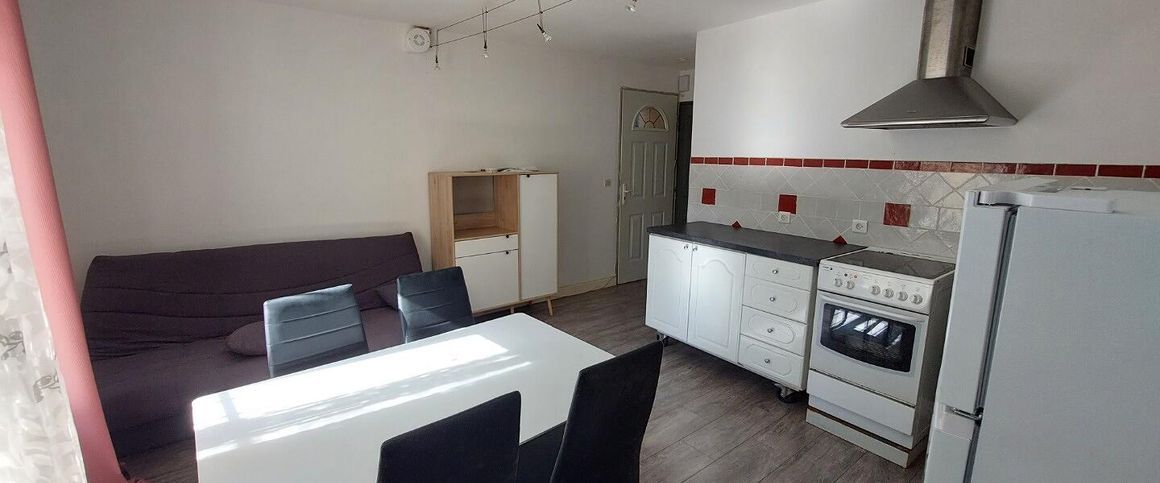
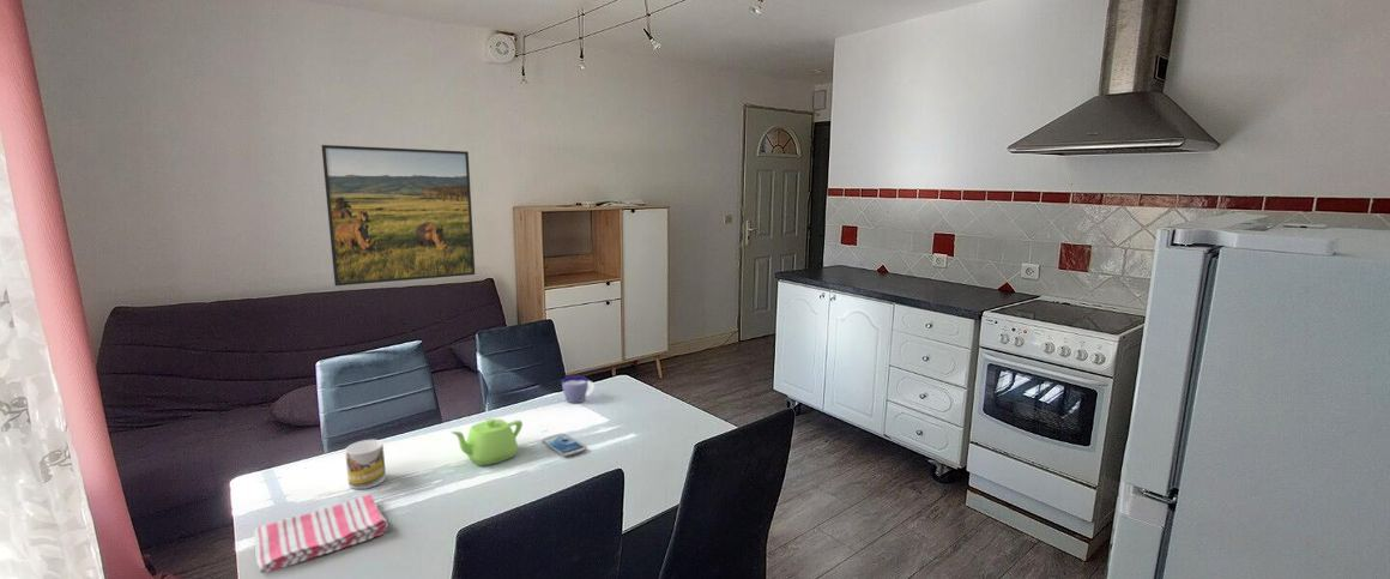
+ teapot [451,417,524,466]
+ dish towel [253,493,389,574]
+ smartphone [542,433,587,458]
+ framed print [320,144,476,287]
+ cup [561,375,596,404]
+ mug [344,439,387,490]
